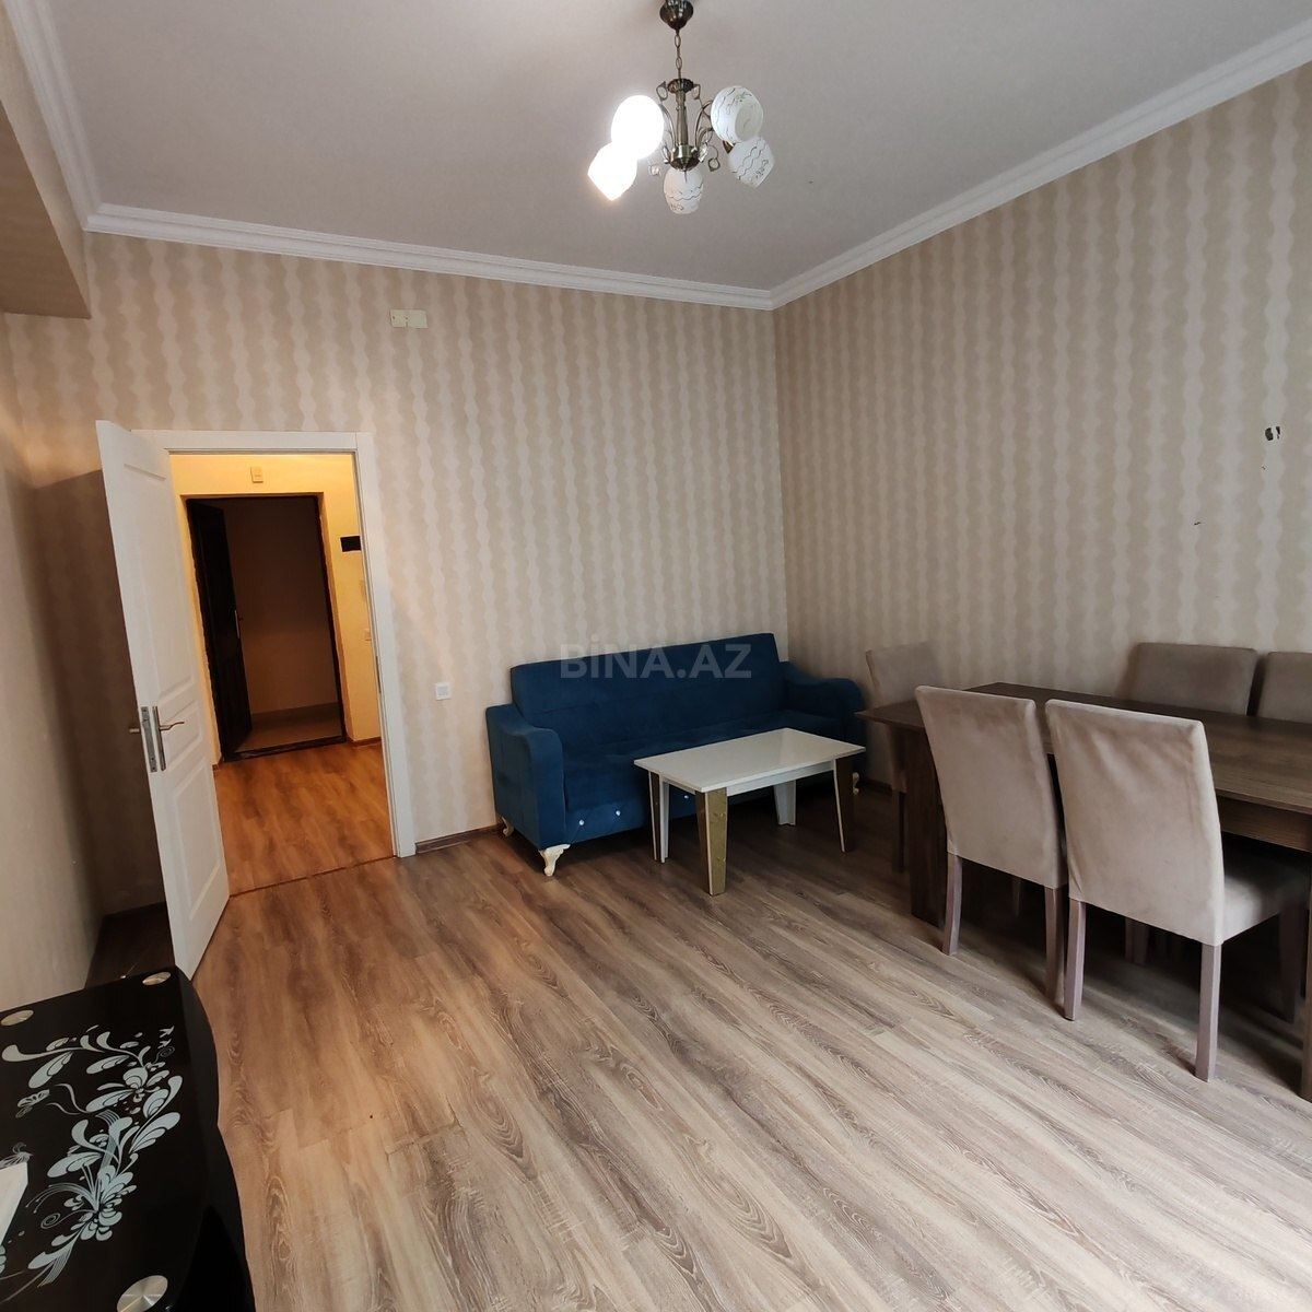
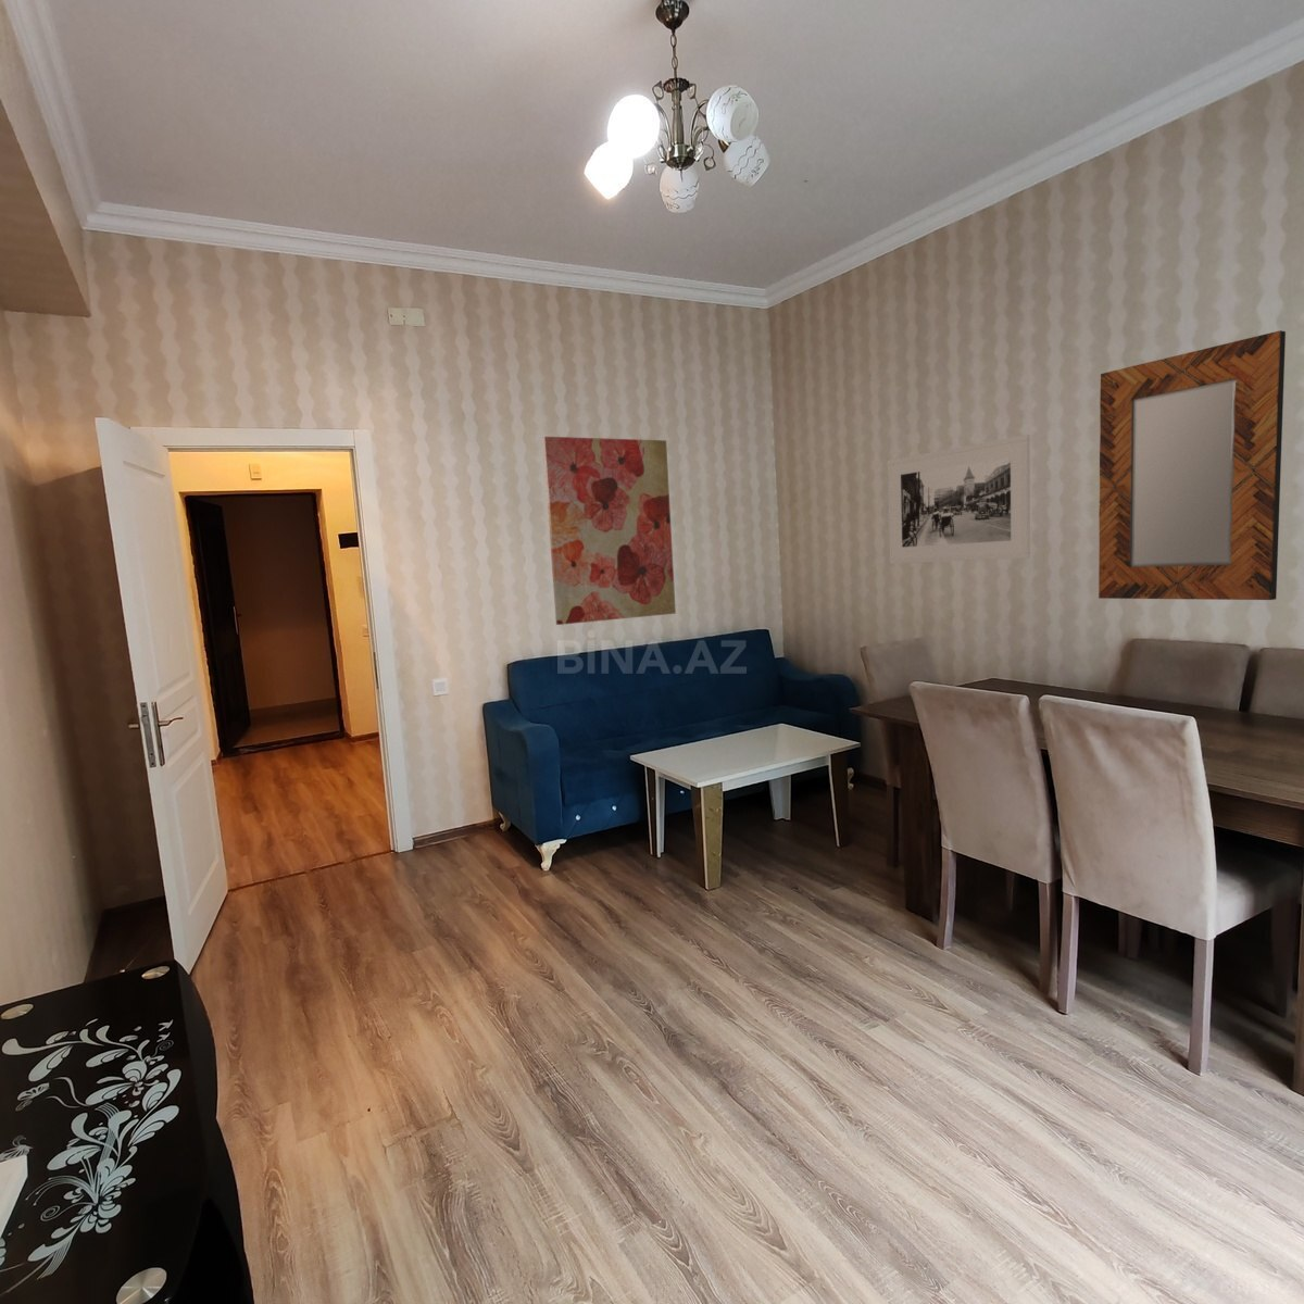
+ wall art [542,436,677,626]
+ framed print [887,433,1032,565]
+ home mirror [1097,330,1286,601]
